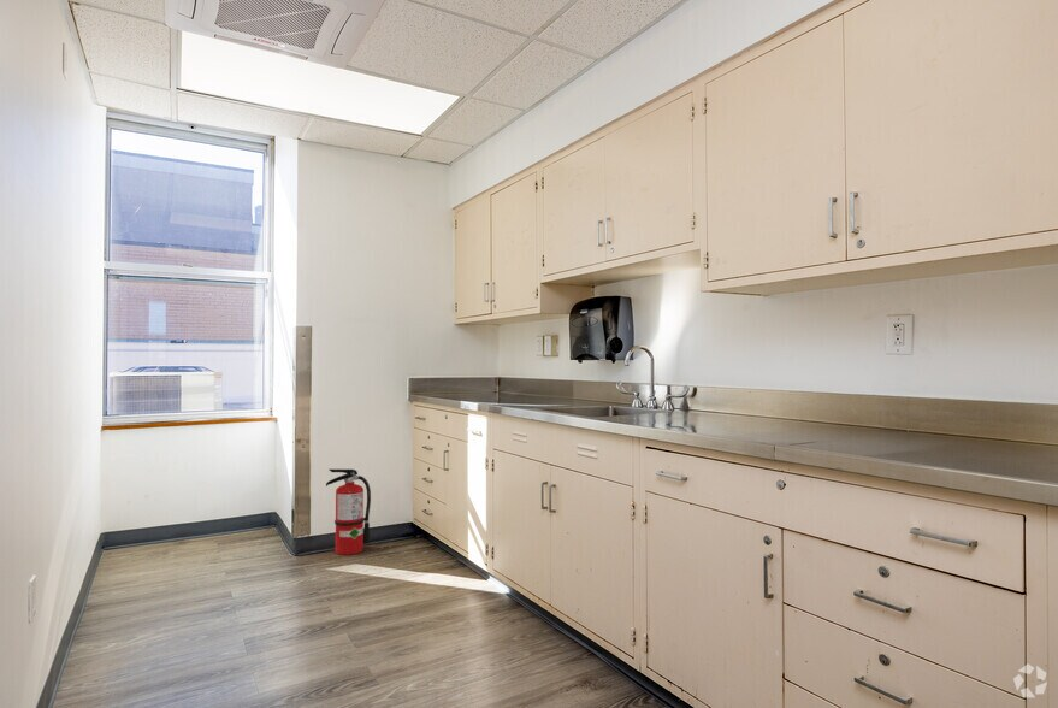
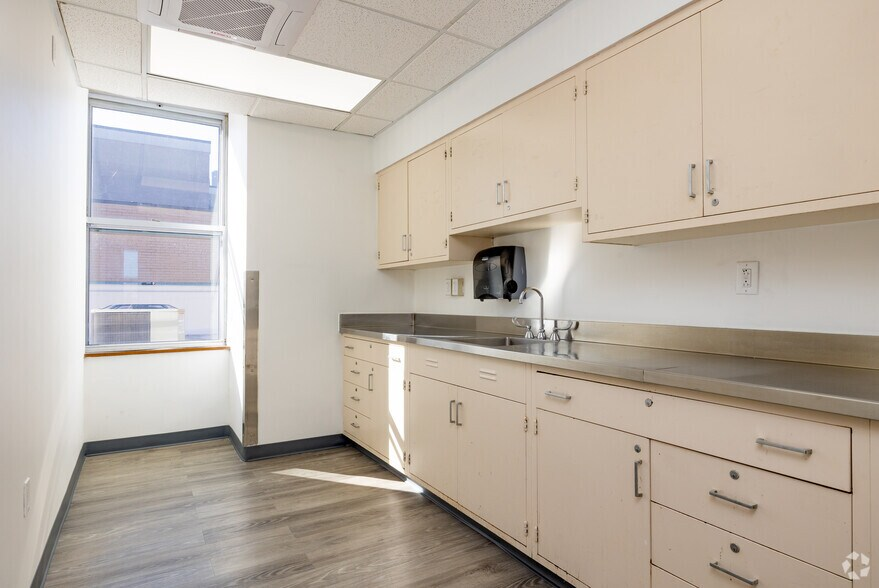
- fire extinguisher [325,468,372,556]
